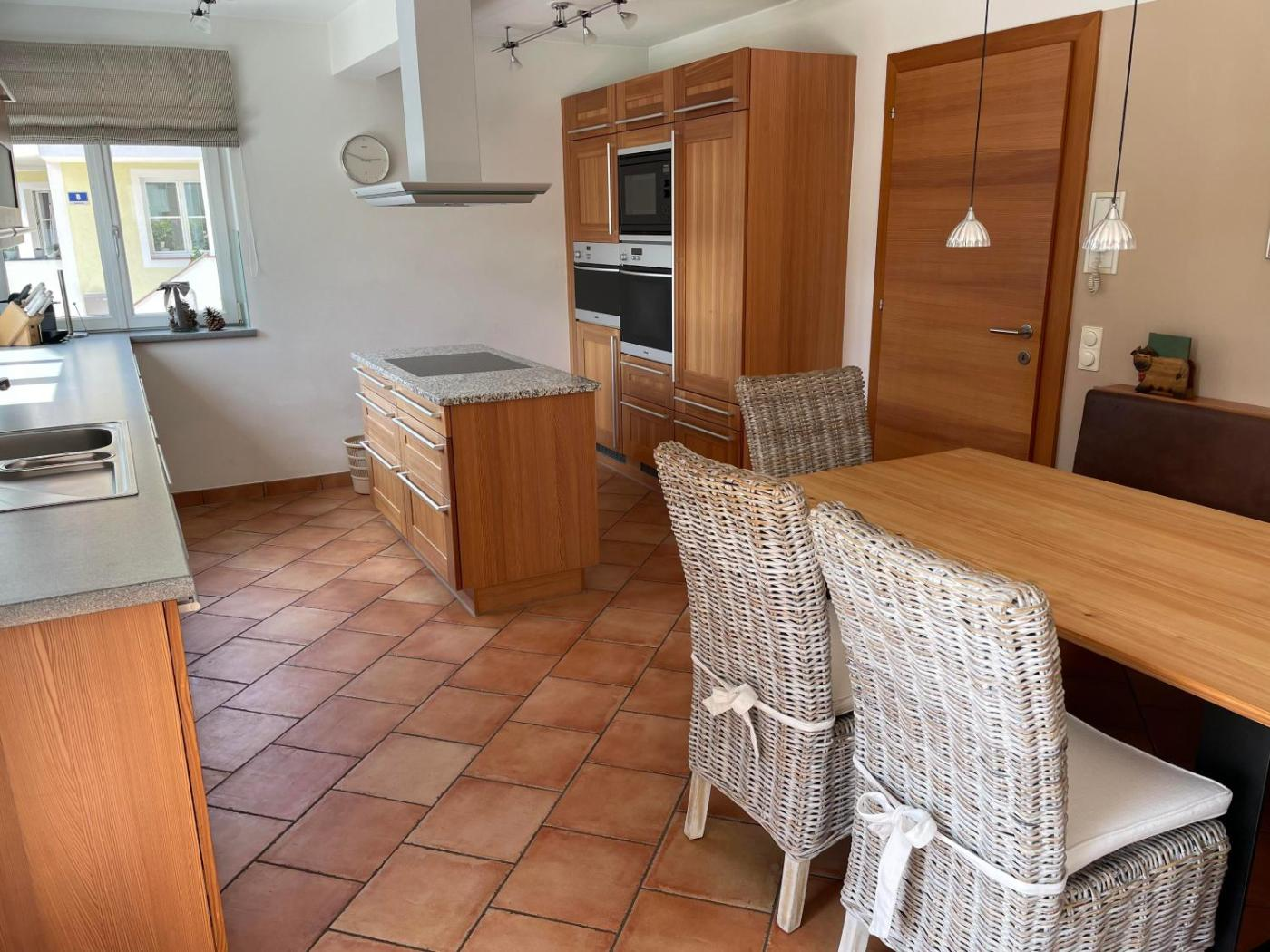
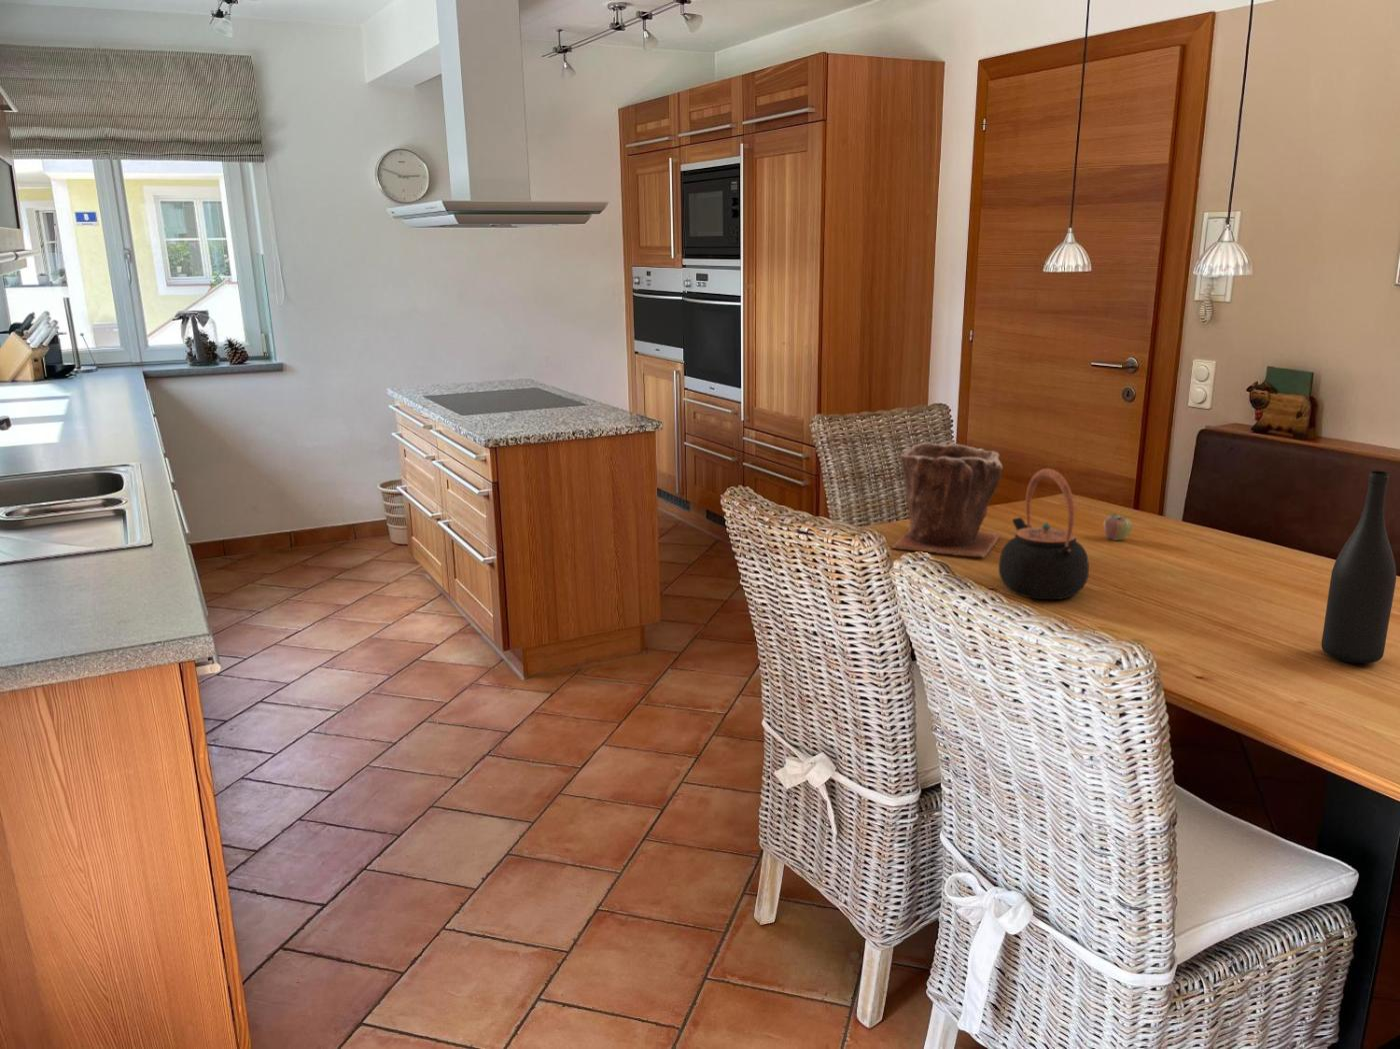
+ apple [1102,512,1133,541]
+ wine bottle [1320,471,1397,664]
+ teapot [998,467,1090,601]
+ plant pot [891,441,1003,559]
